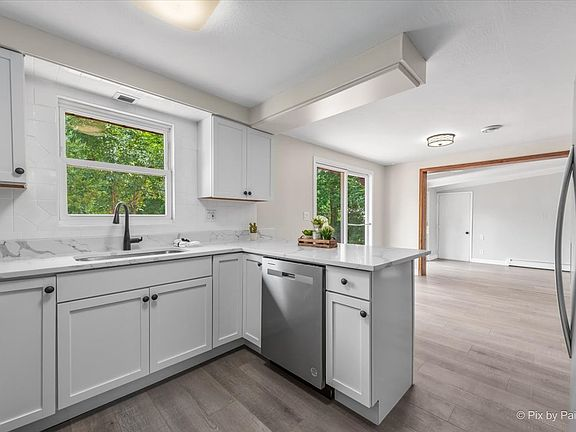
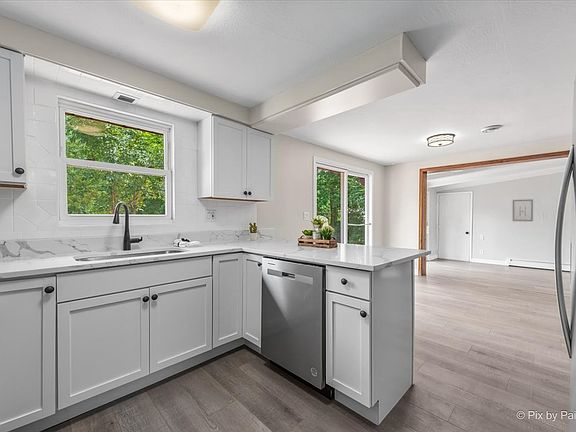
+ wall art [512,198,534,222]
